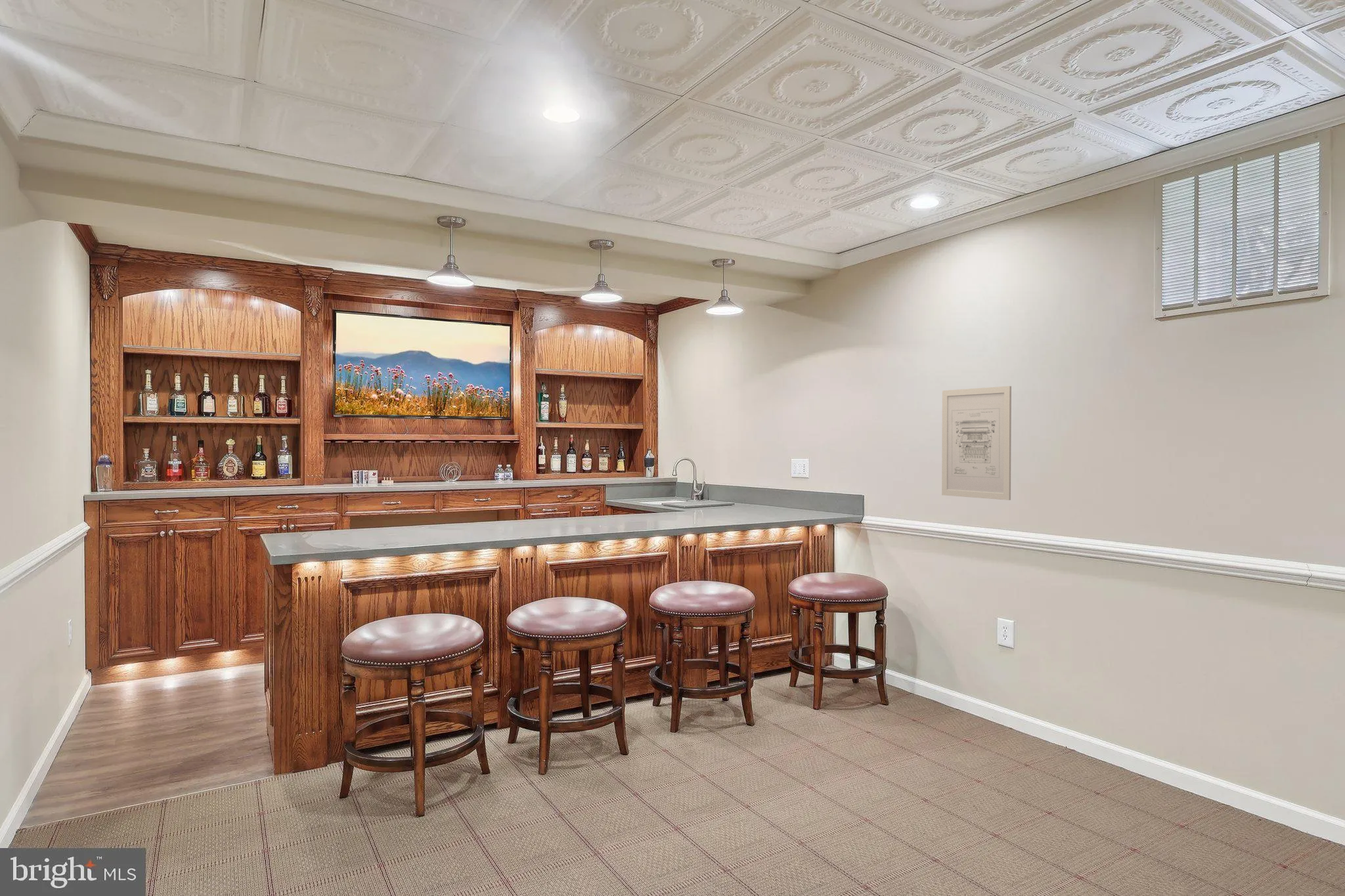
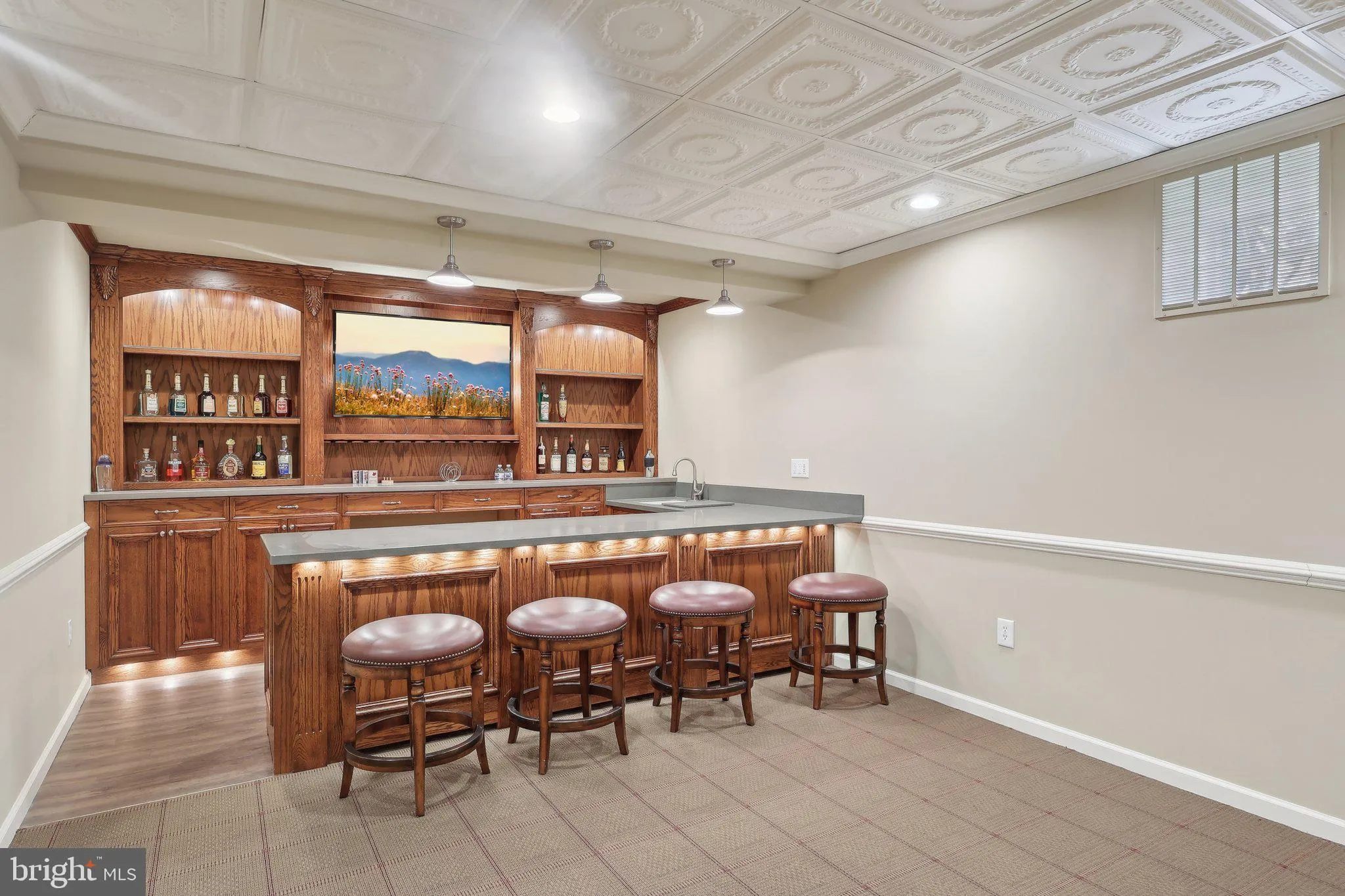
- wall art [941,385,1012,501]
